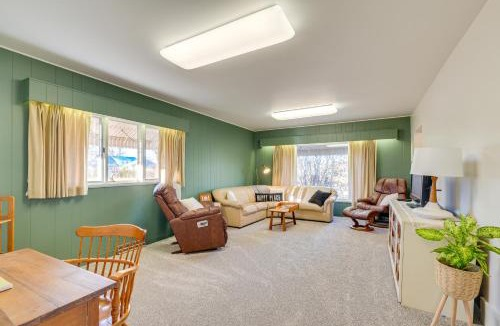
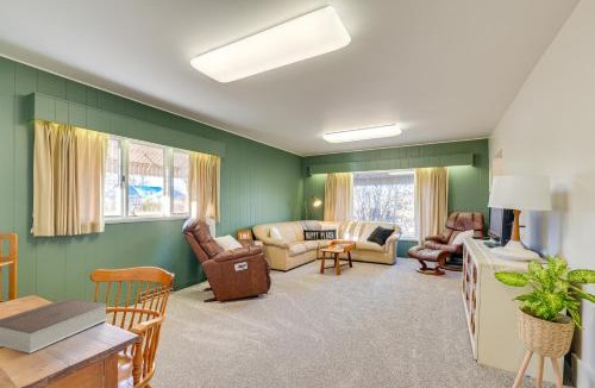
+ book [0,296,108,355]
